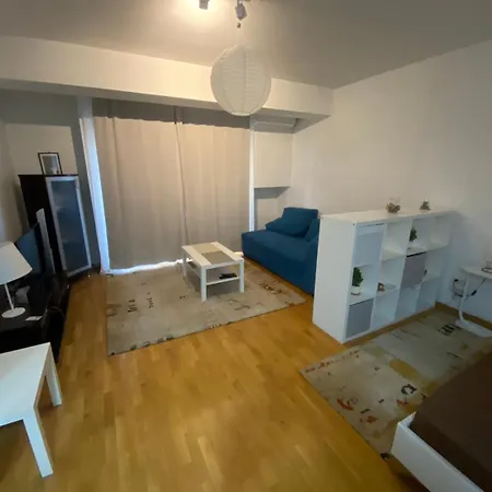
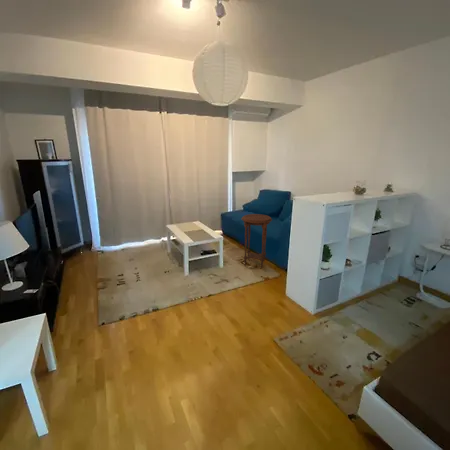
+ side table [240,213,273,269]
